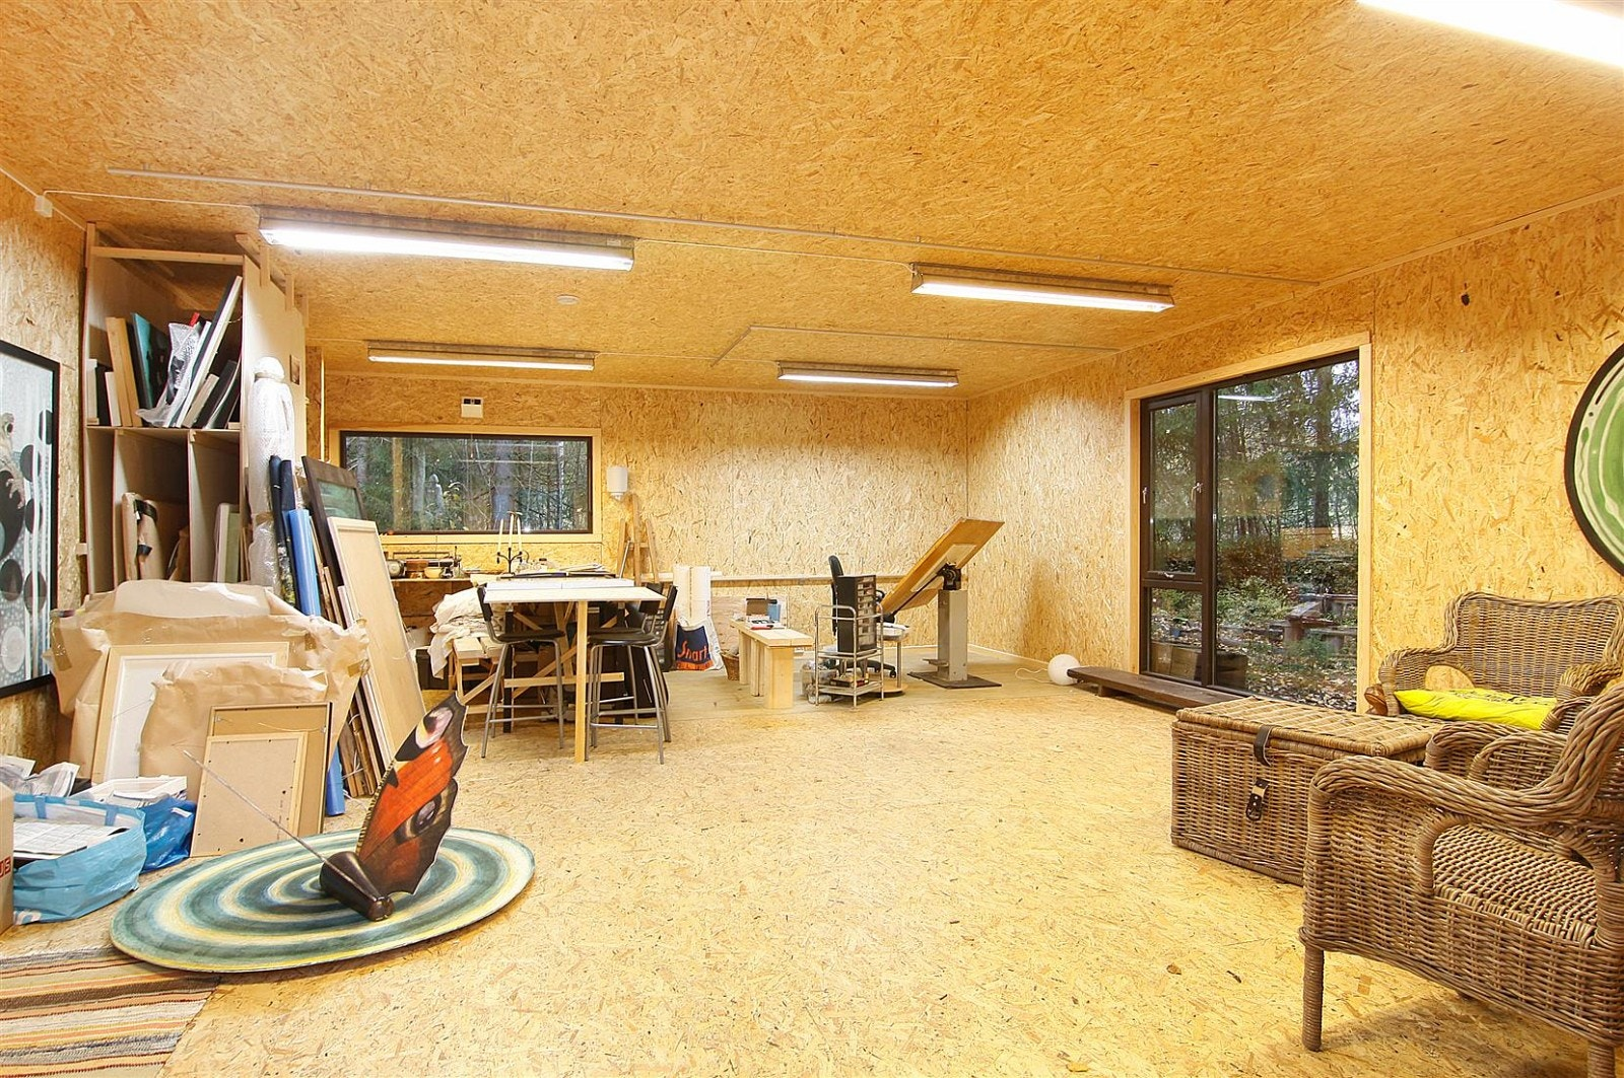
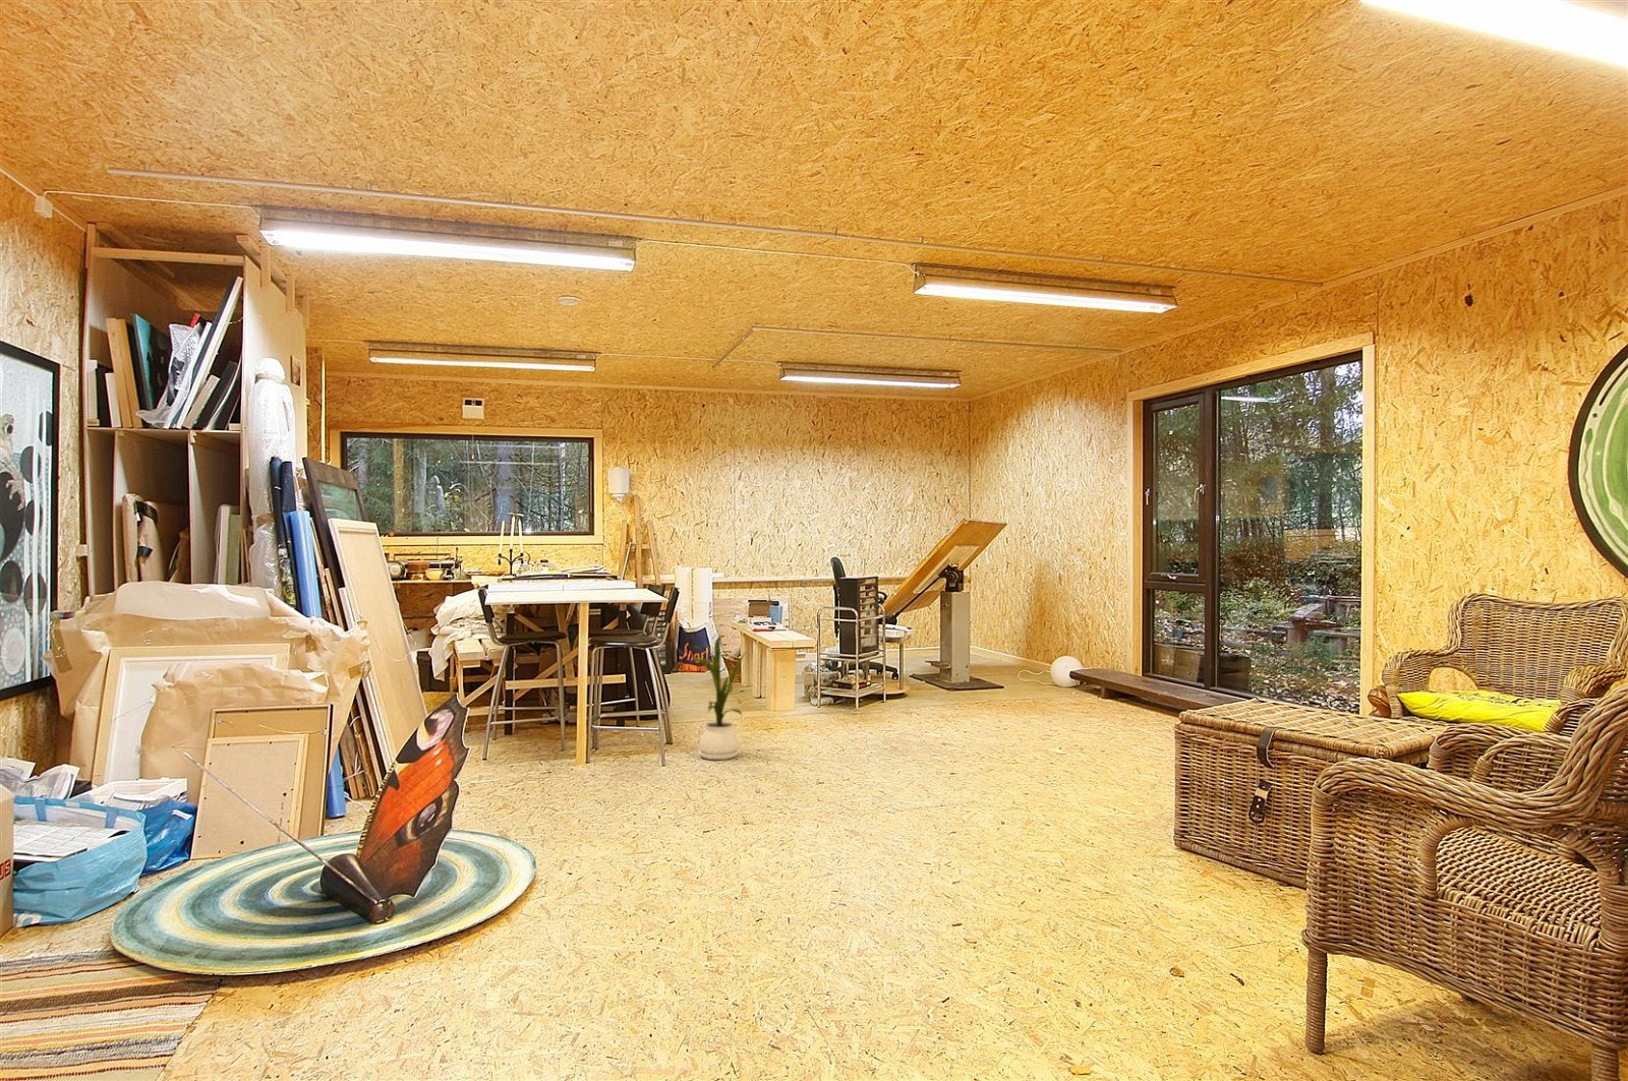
+ house plant [692,635,748,760]
